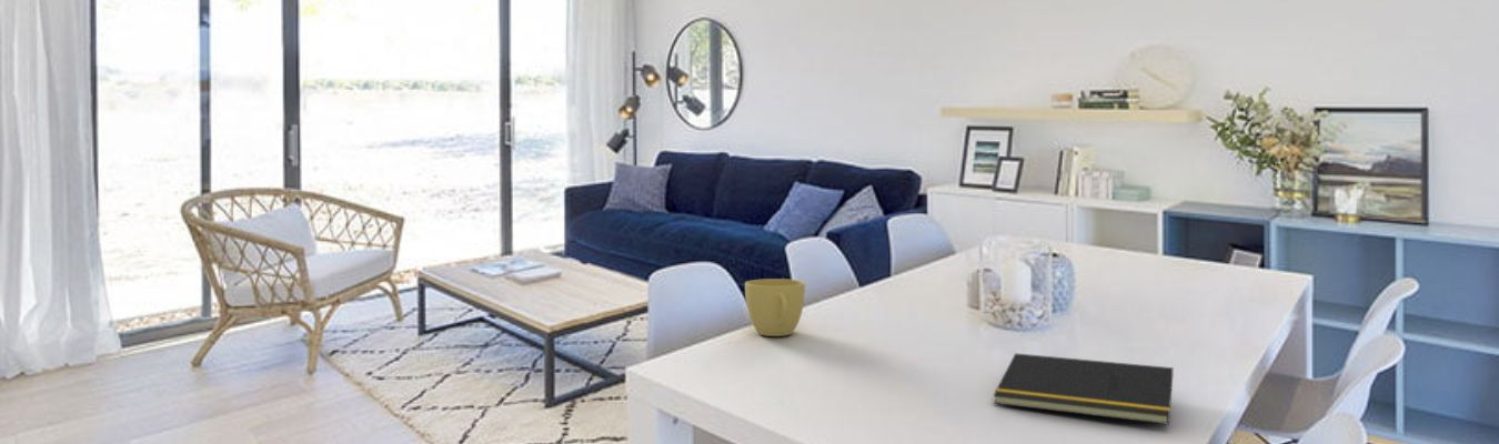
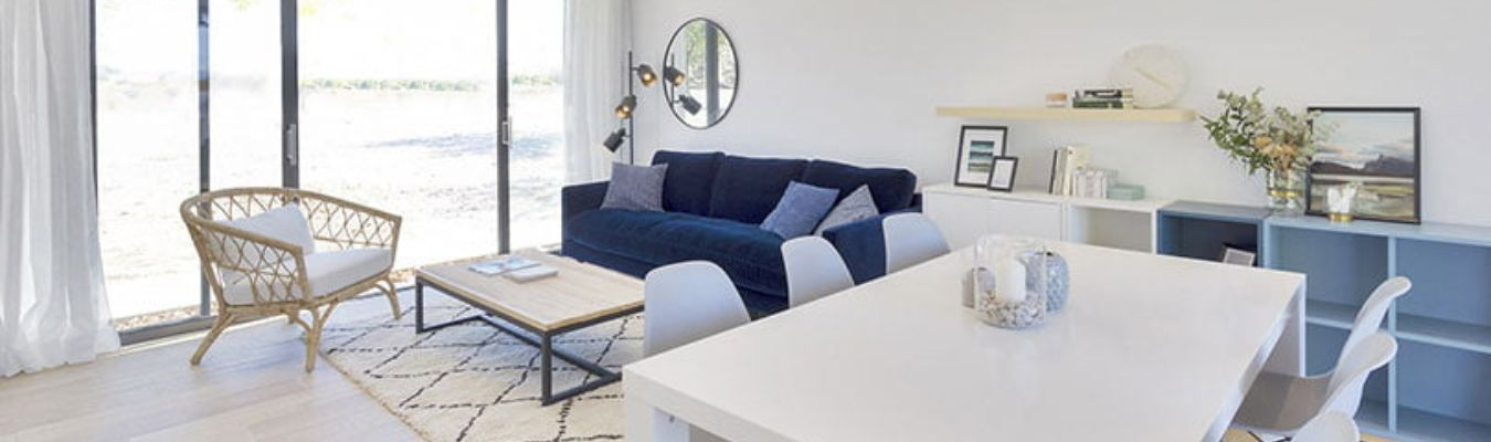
- notepad [993,352,1175,426]
- cup [744,278,806,337]
